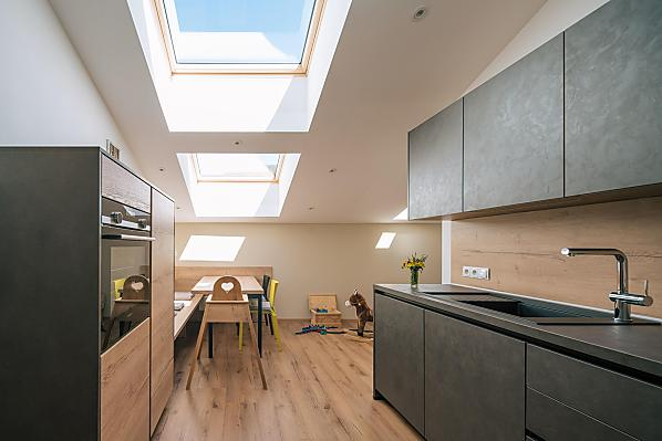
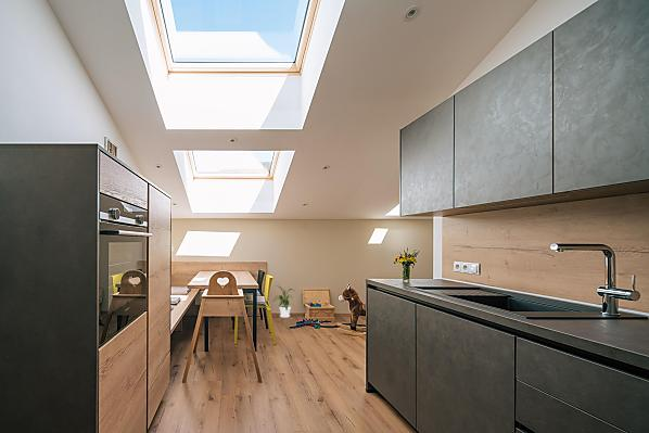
+ house plant [271,284,296,319]
